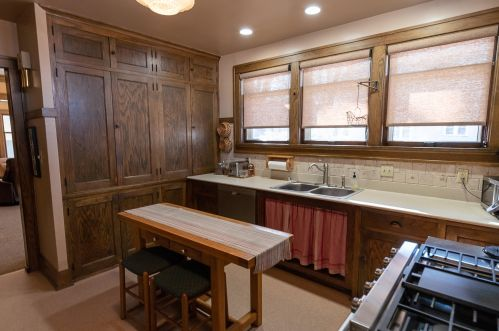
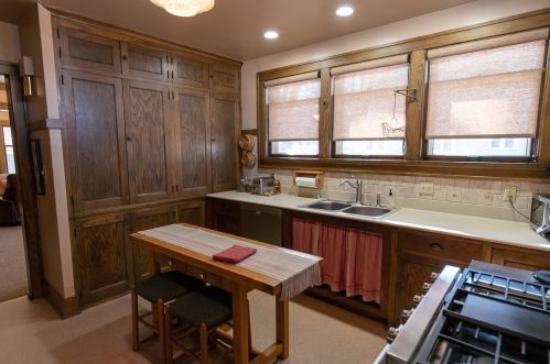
+ dish towel [212,243,258,264]
